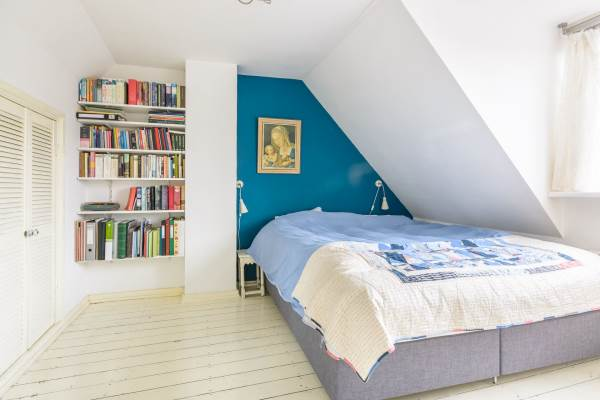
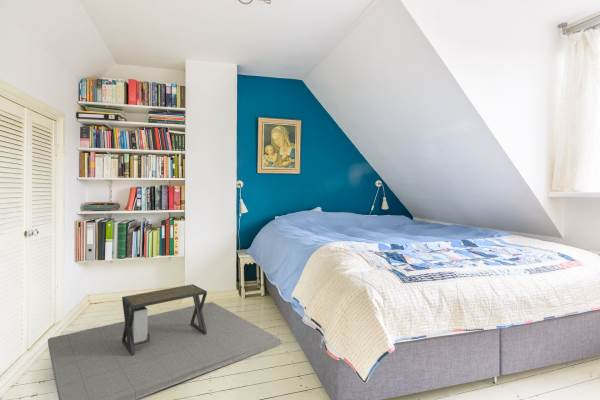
+ desk [47,284,282,400]
